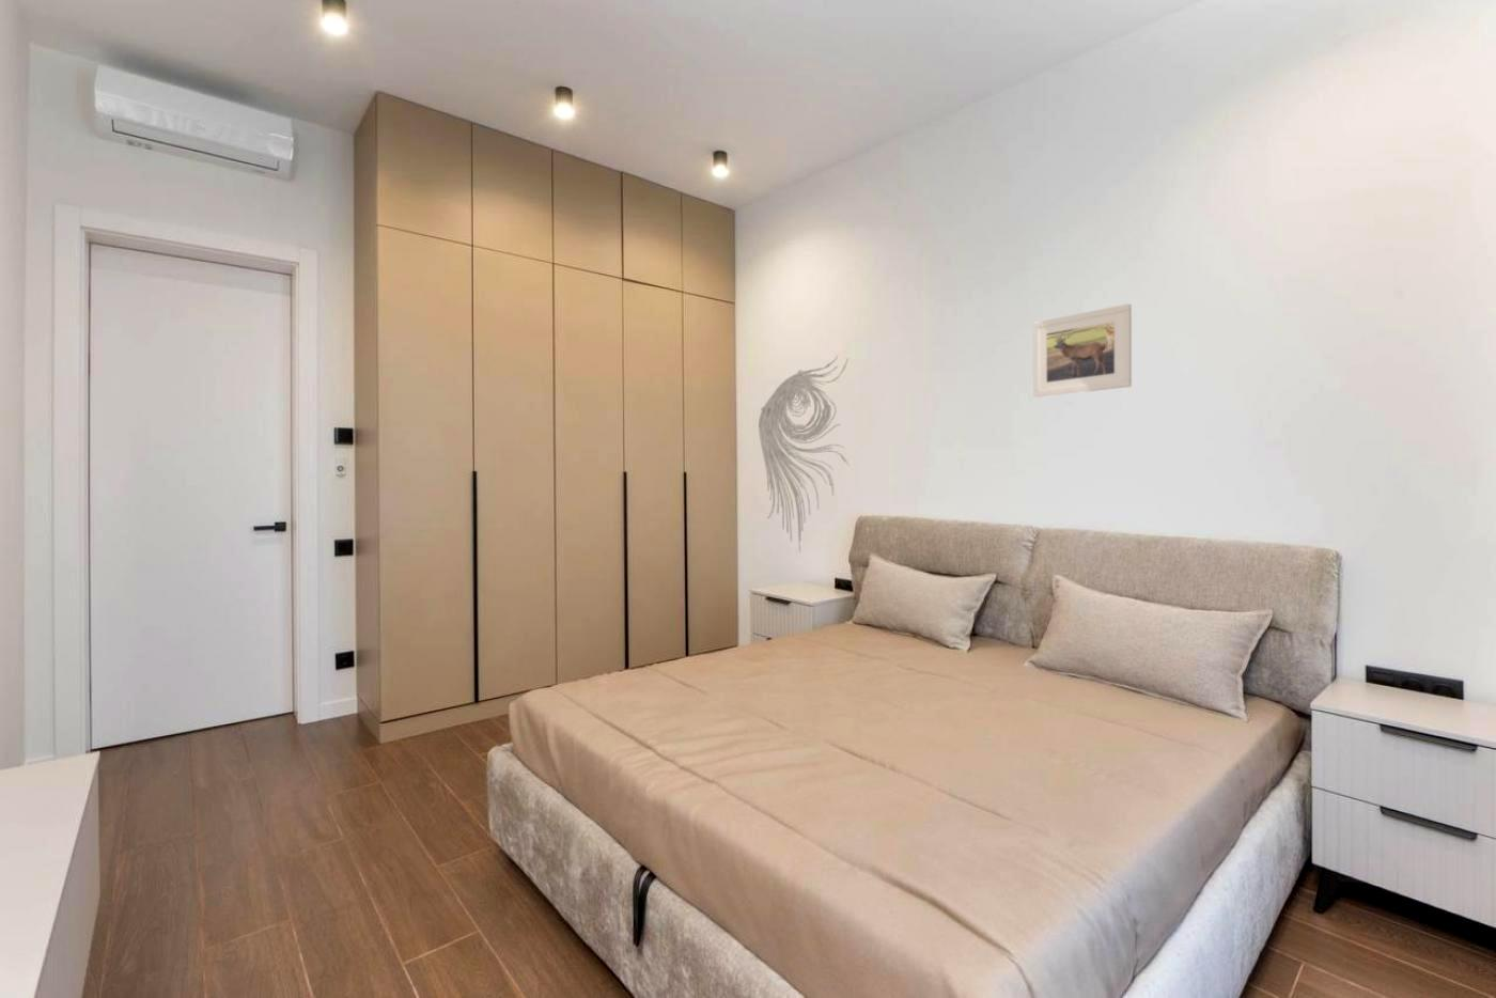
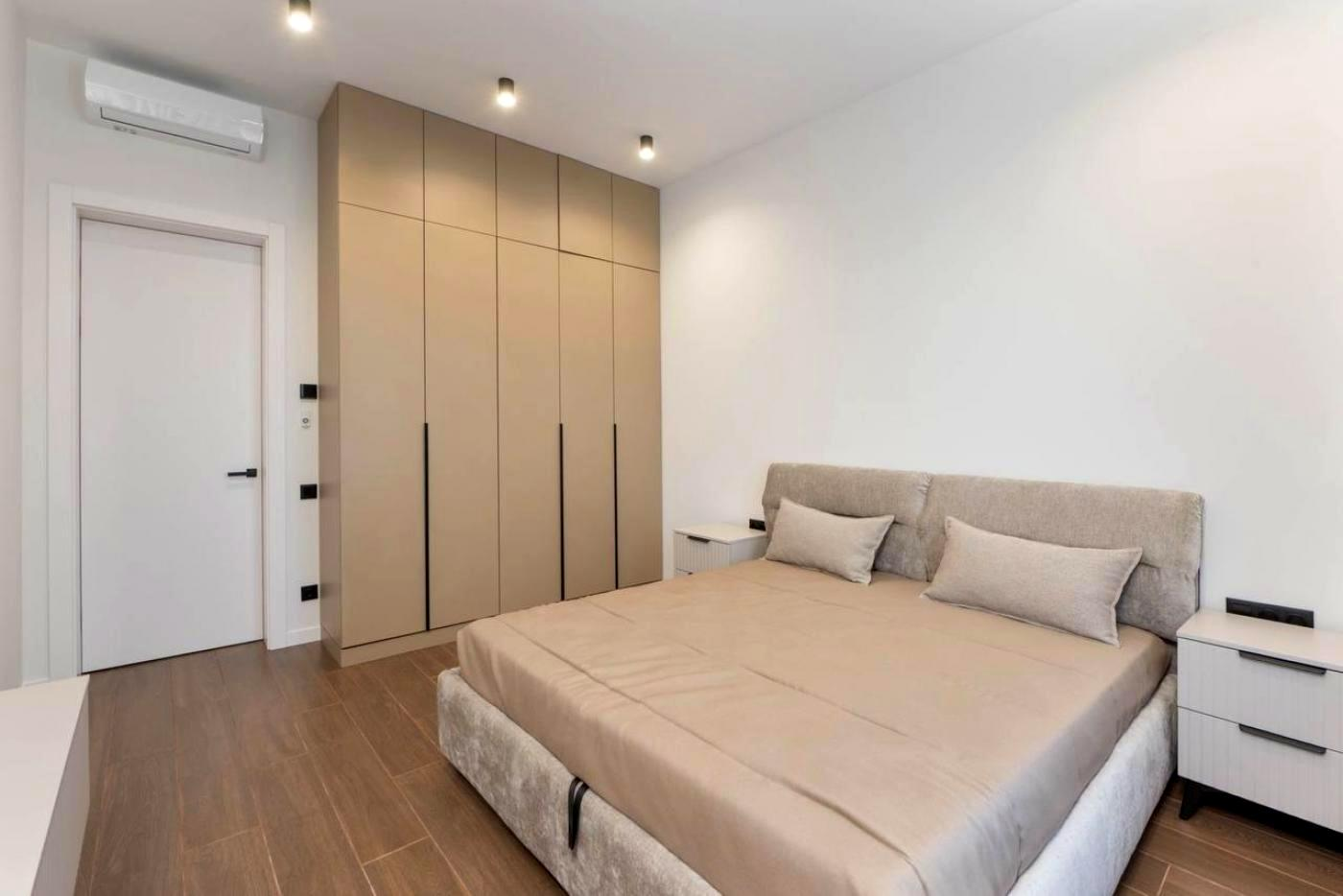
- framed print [1033,302,1133,399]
- wall sculpture [757,354,850,554]
